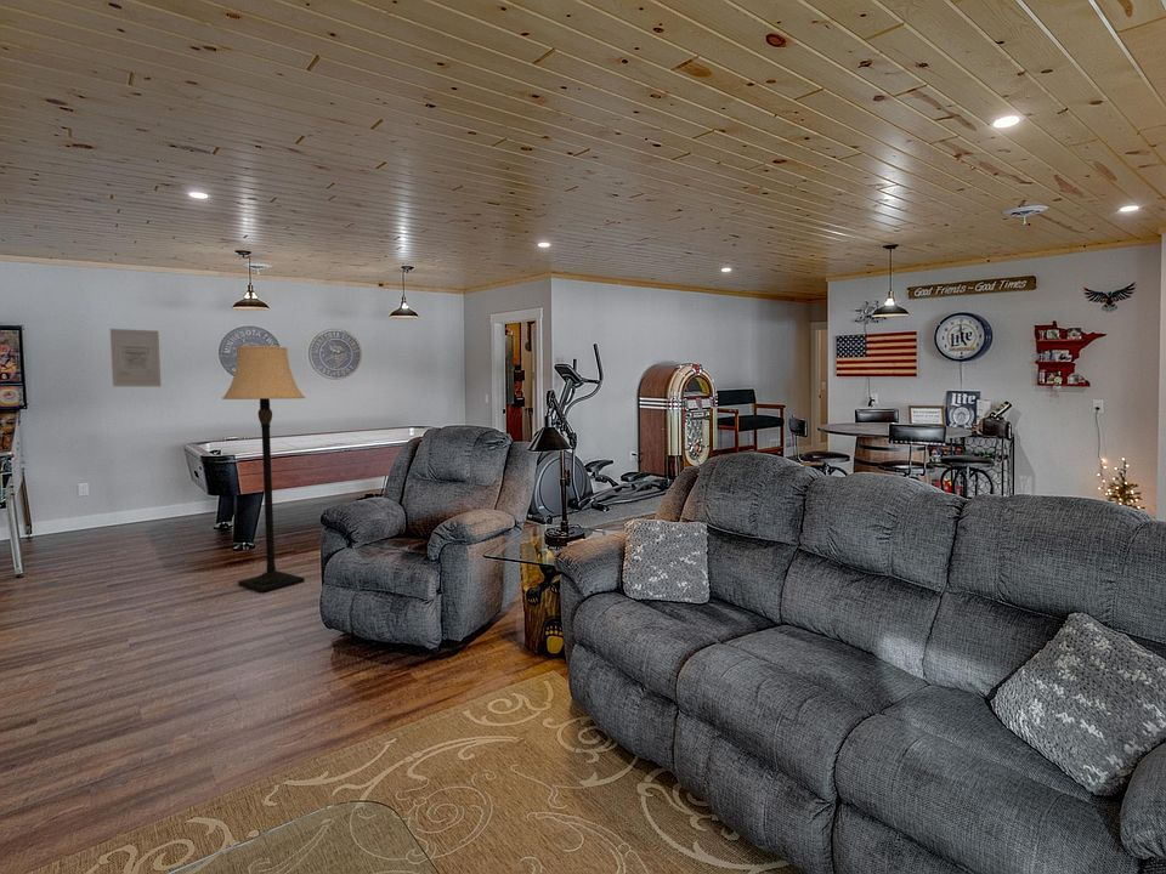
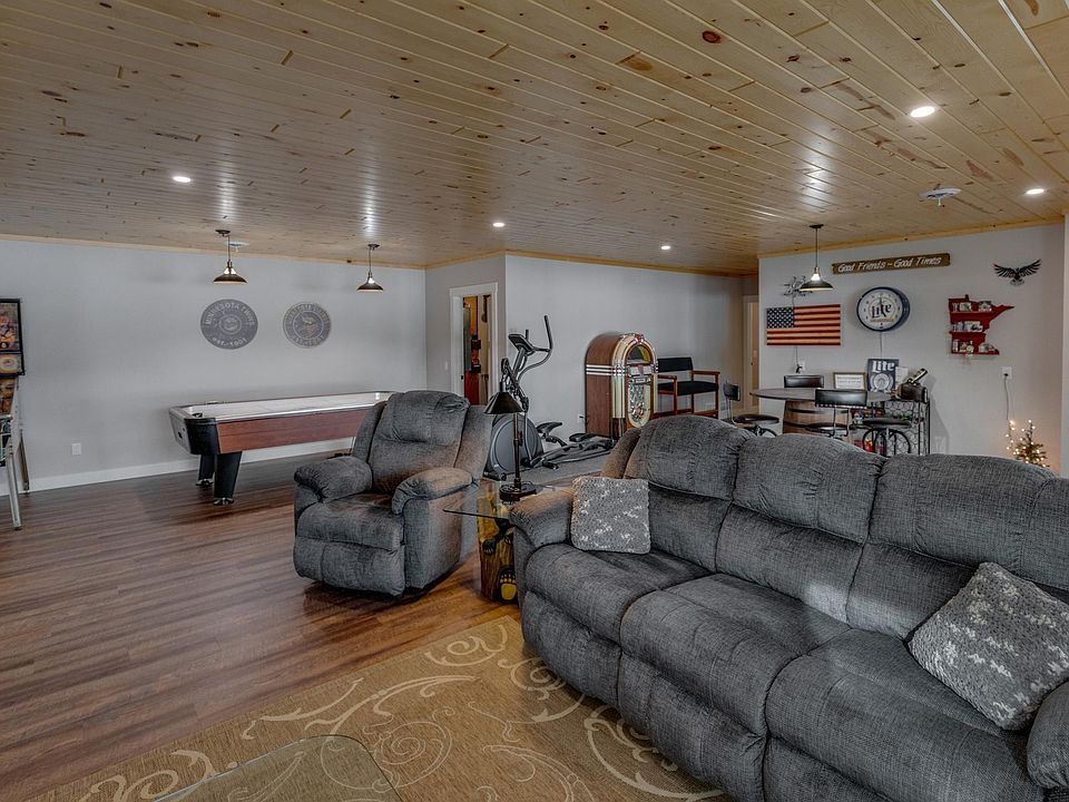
- wall art [109,328,162,387]
- lamp [221,345,306,594]
